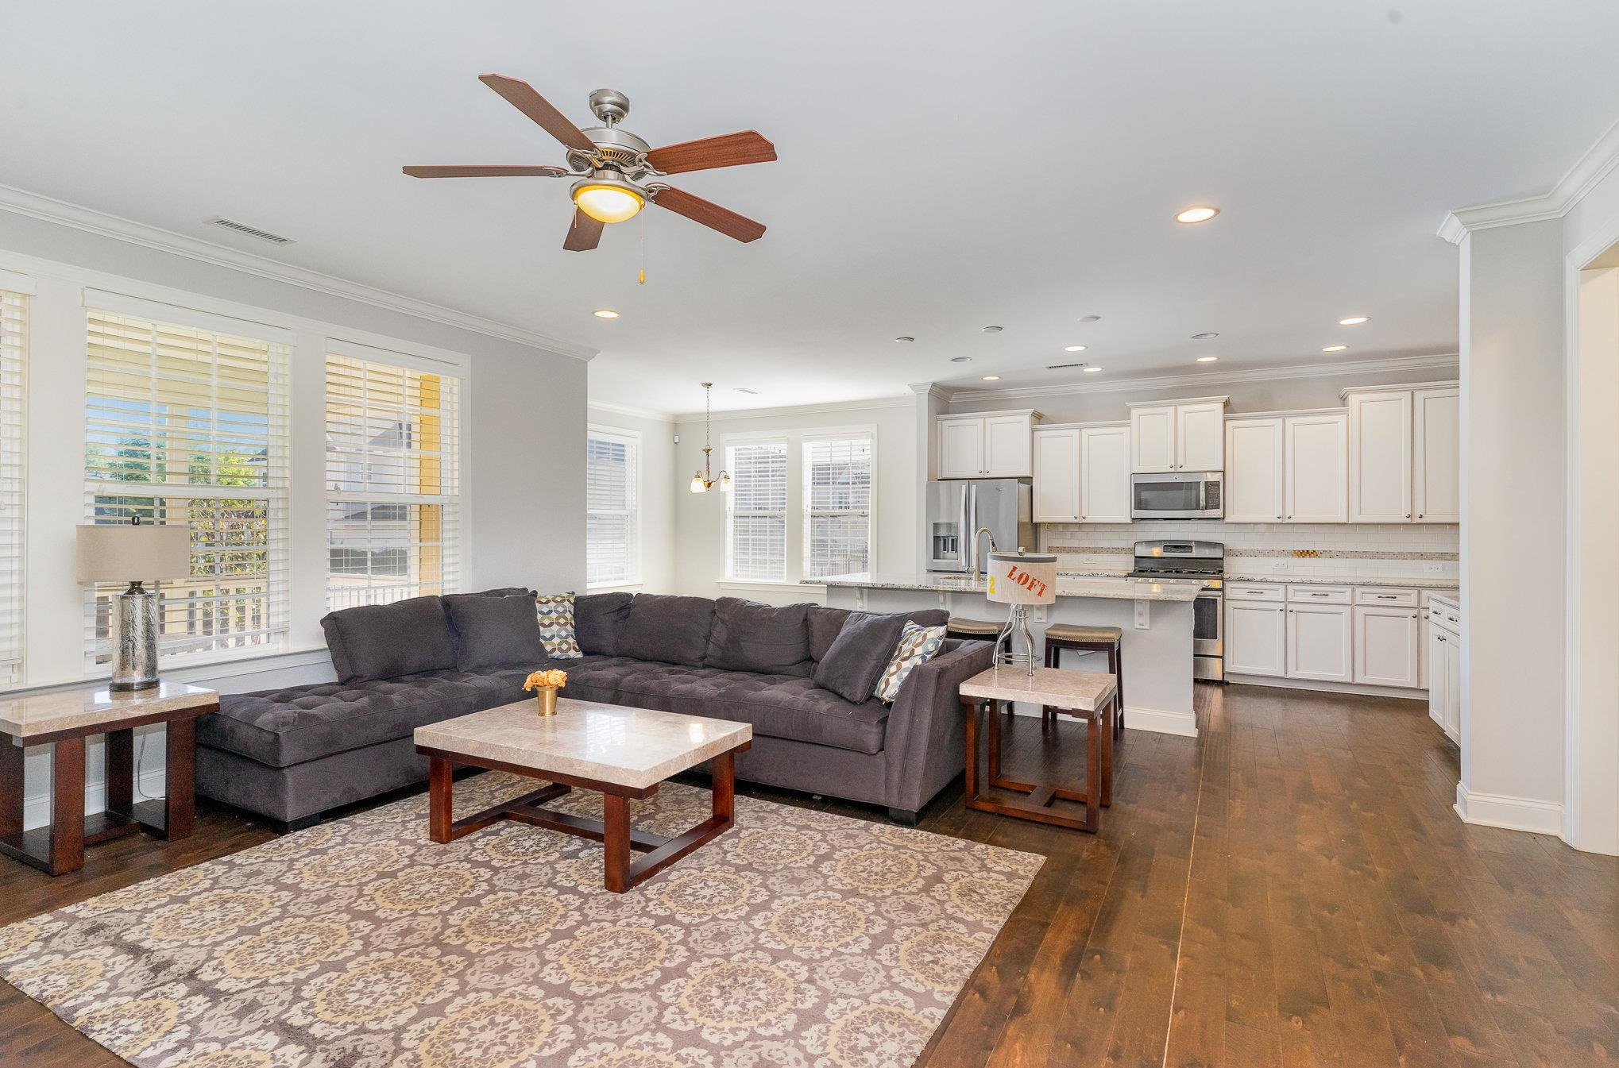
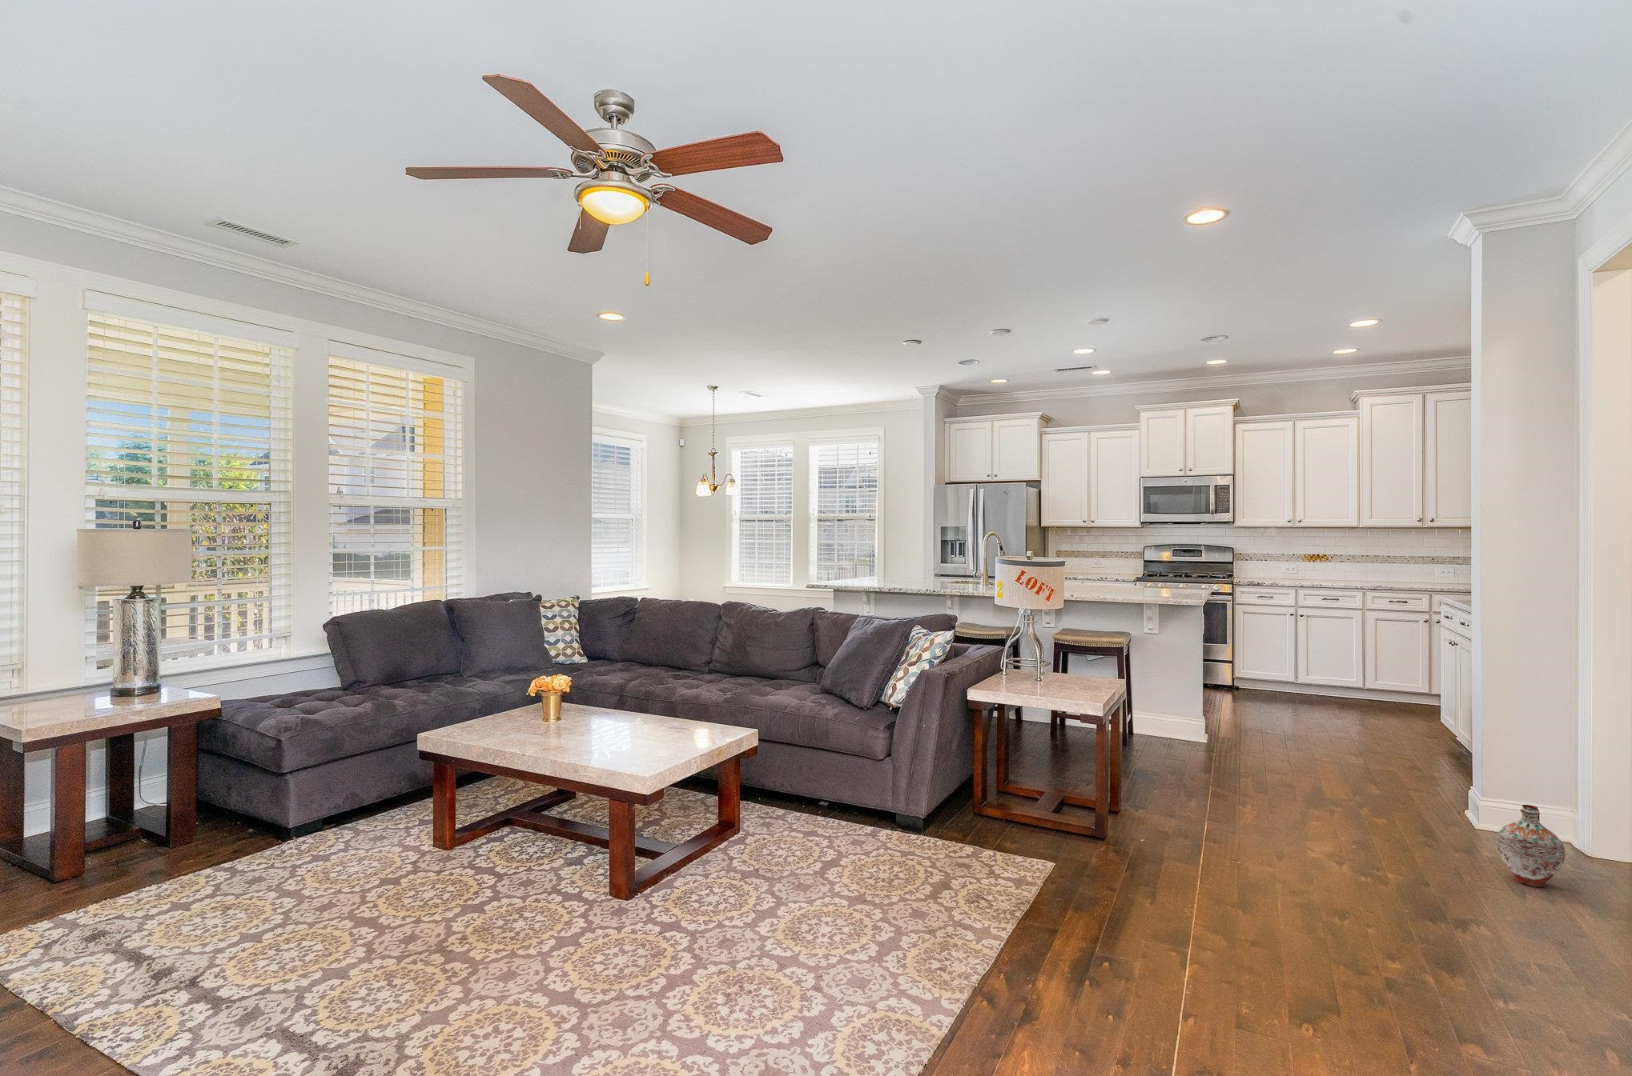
+ ceramic jug [1495,805,1566,887]
